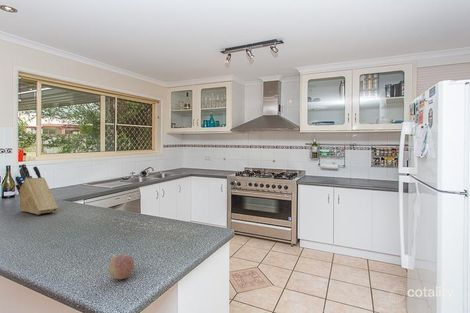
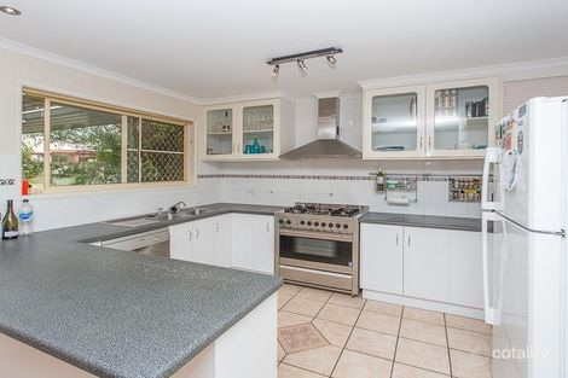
- knife block [14,163,59,215]
- fruit [108,254,135,280]
